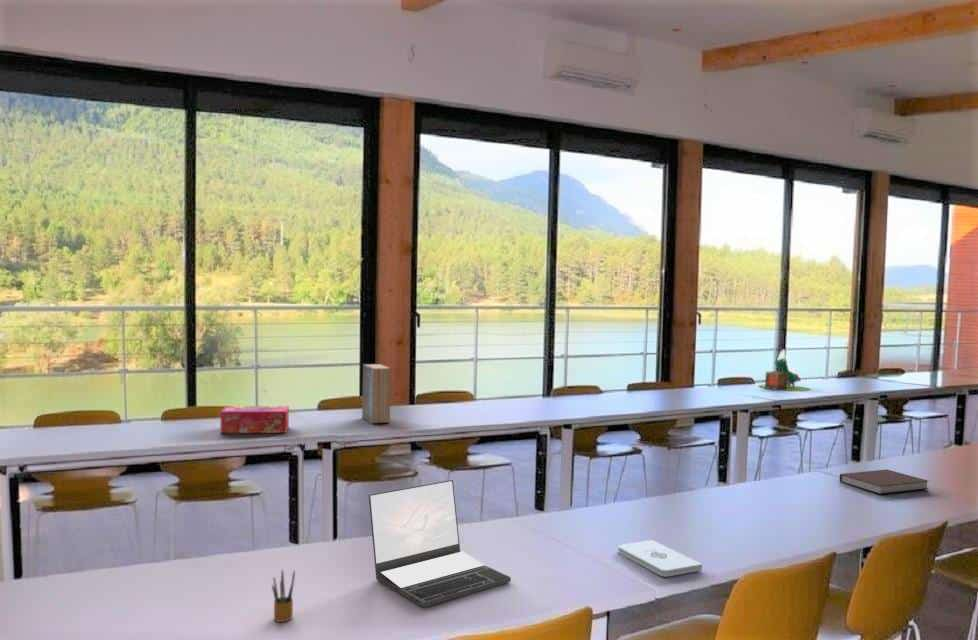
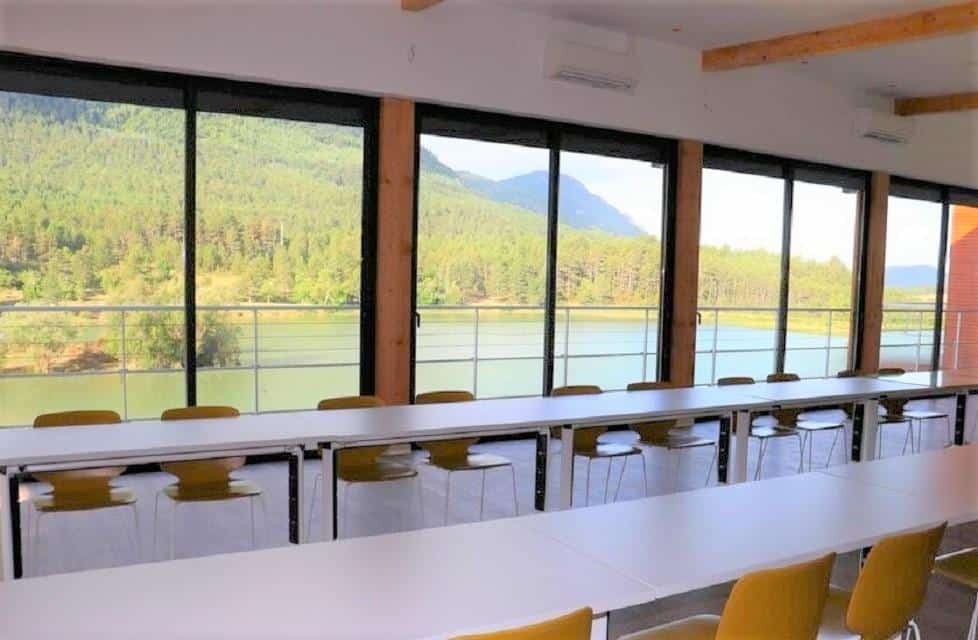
- notebook [839,469,930,495]
- plant pot [758,349,811,392]
- tissue box [220,405,290,434]
- book [361,363,392,425]
- pencil box [271,568,296,623]
- laptop [368,479,512,608]
- notepad [617,539,703,578]
